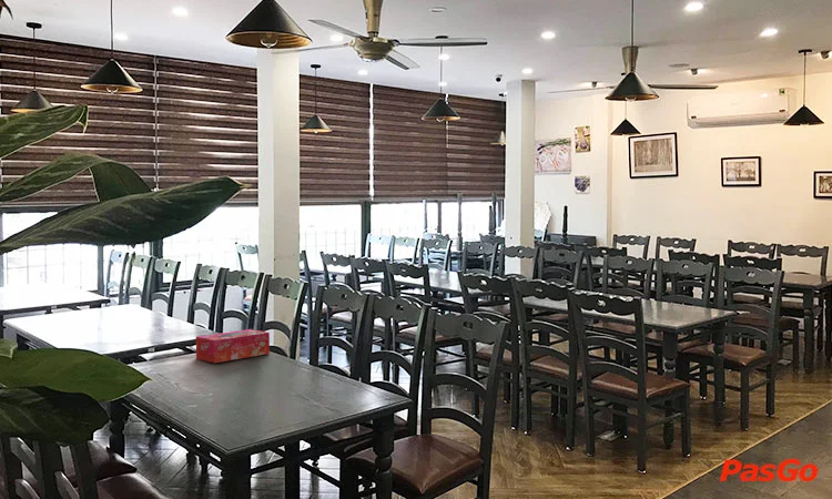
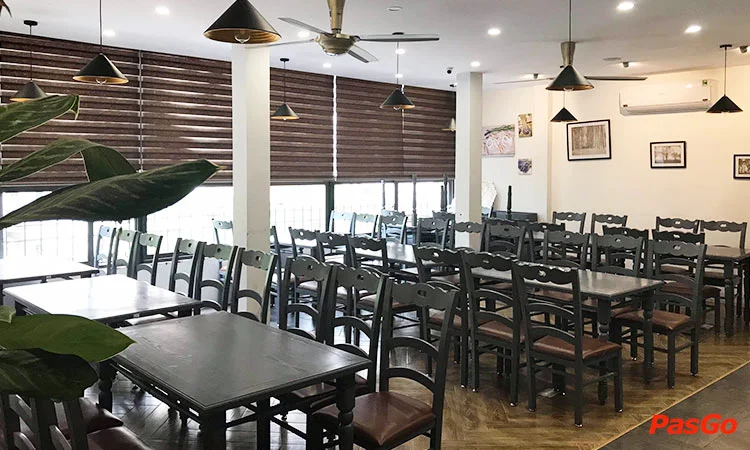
- tissue box [195,328,271,364]
